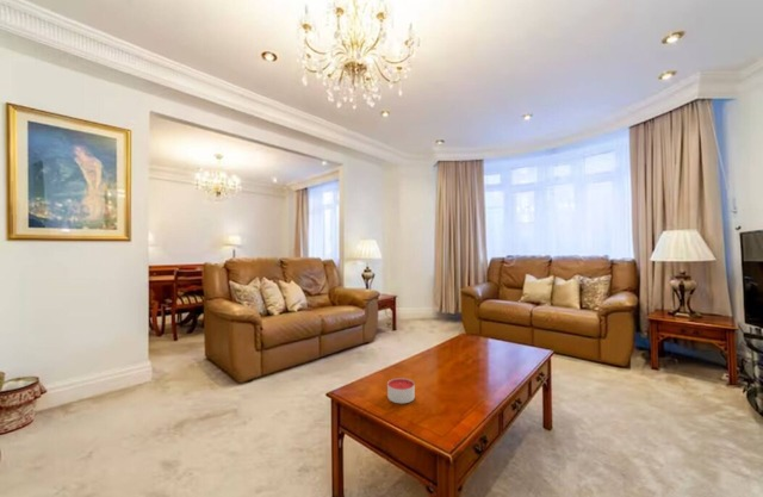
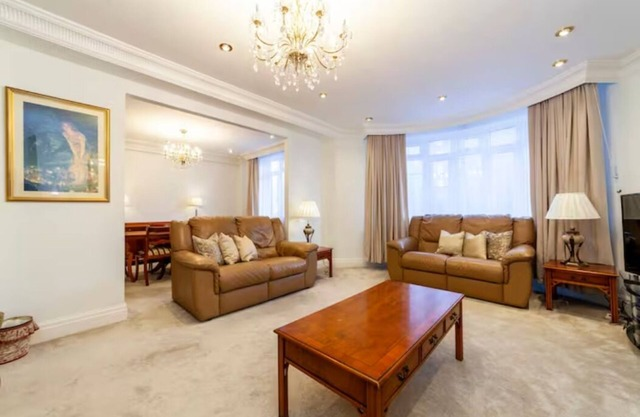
- candle [386,377,416,404]
